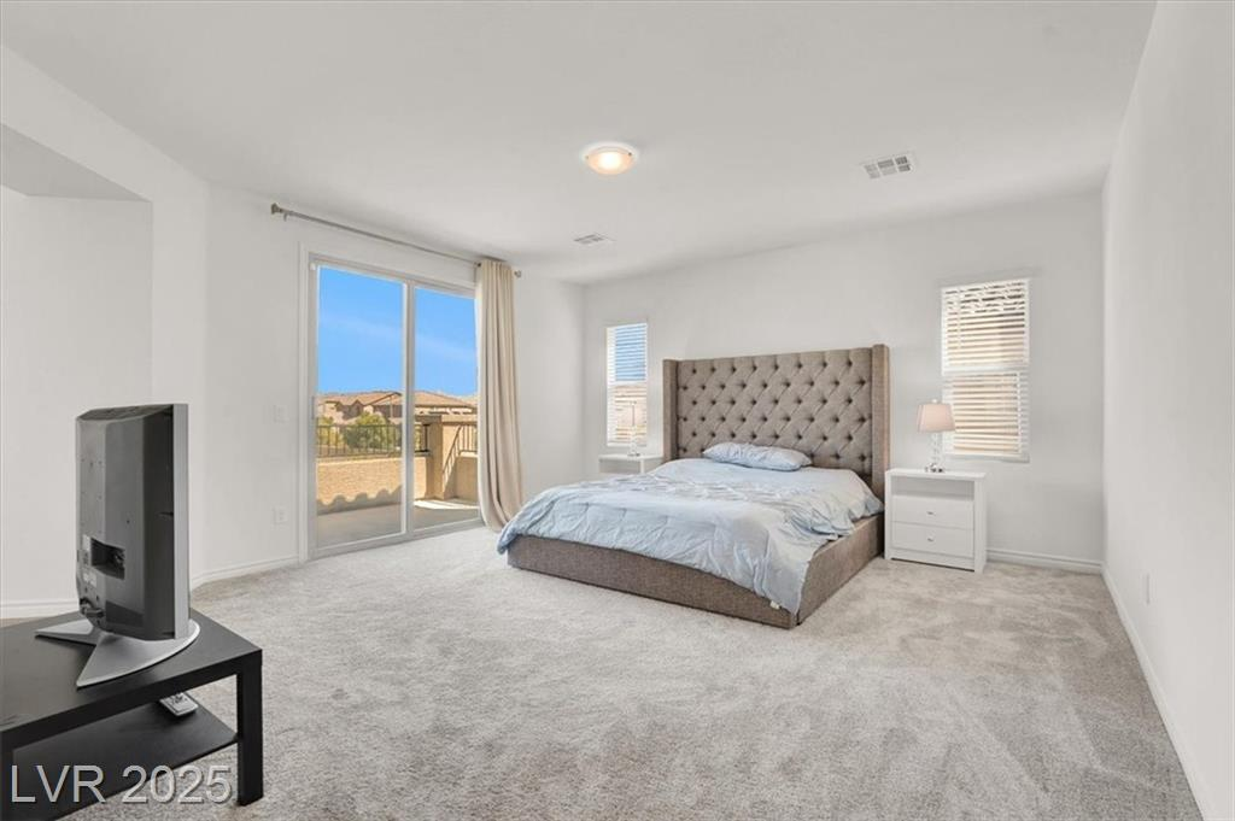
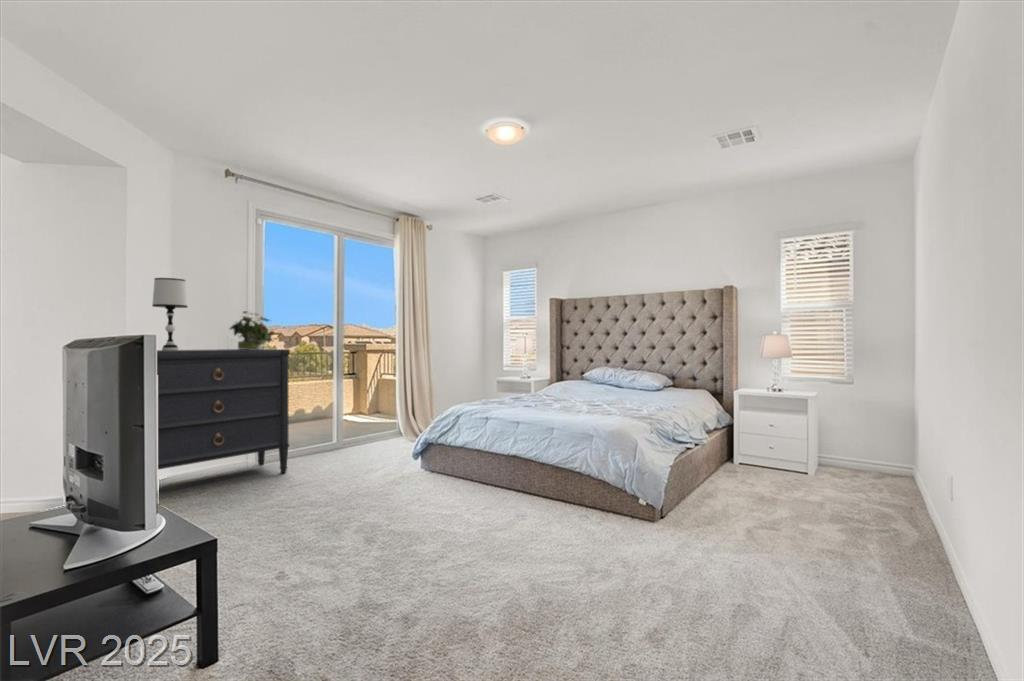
+ potted plant [228,310,275,350]
+ table lamp [151,277,189,351]
+ dresser [156,348,291,474]
